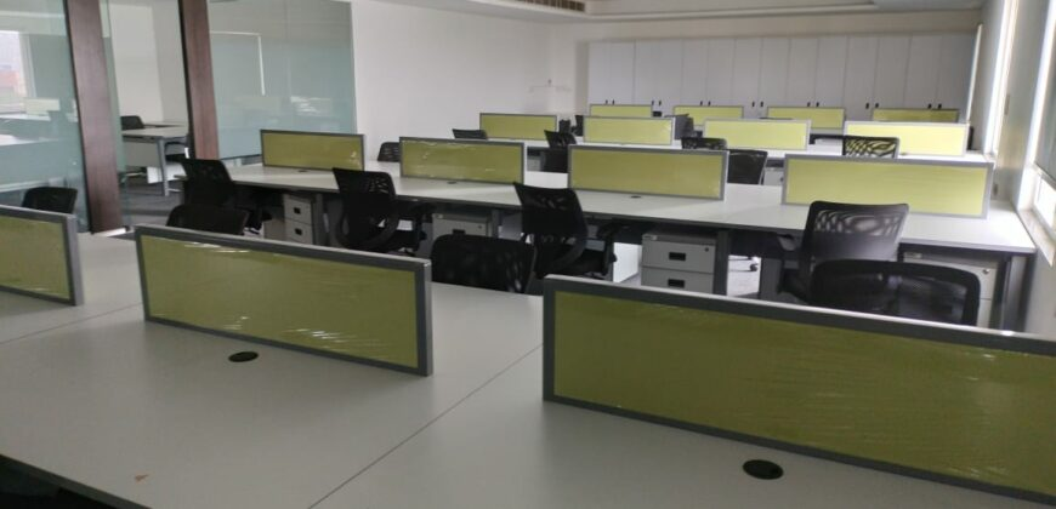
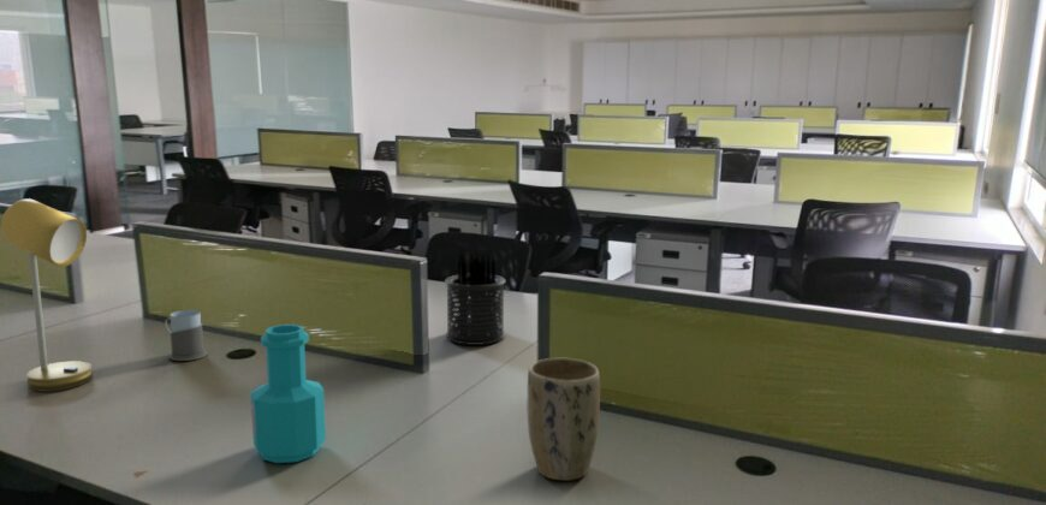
+ desk lamp [0,197,94,392]
+ mug [164,309,208,362]
+ plant pot [527,357,601,482]
+ pen holder [444,249,507,346]
+ bottle [250,323,327,464]
